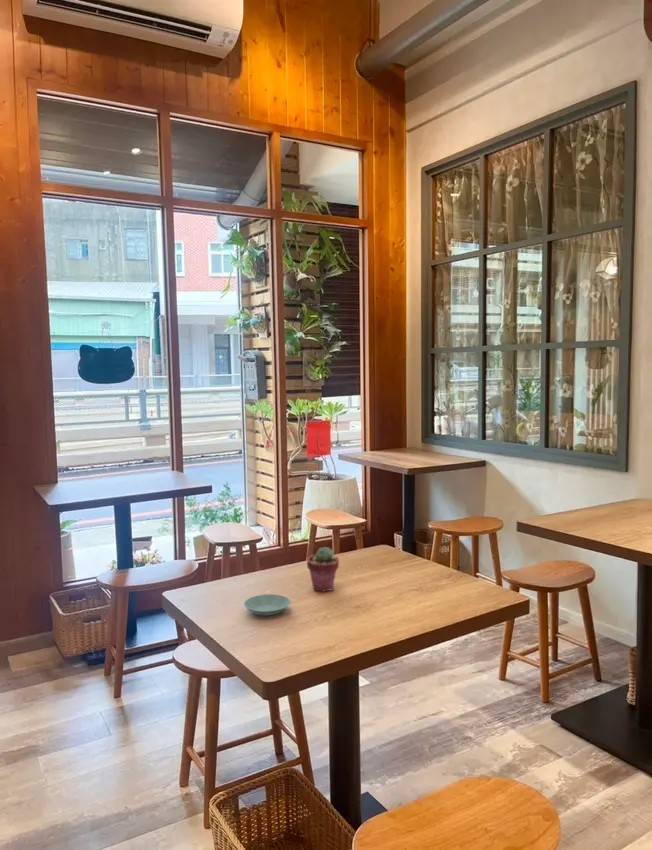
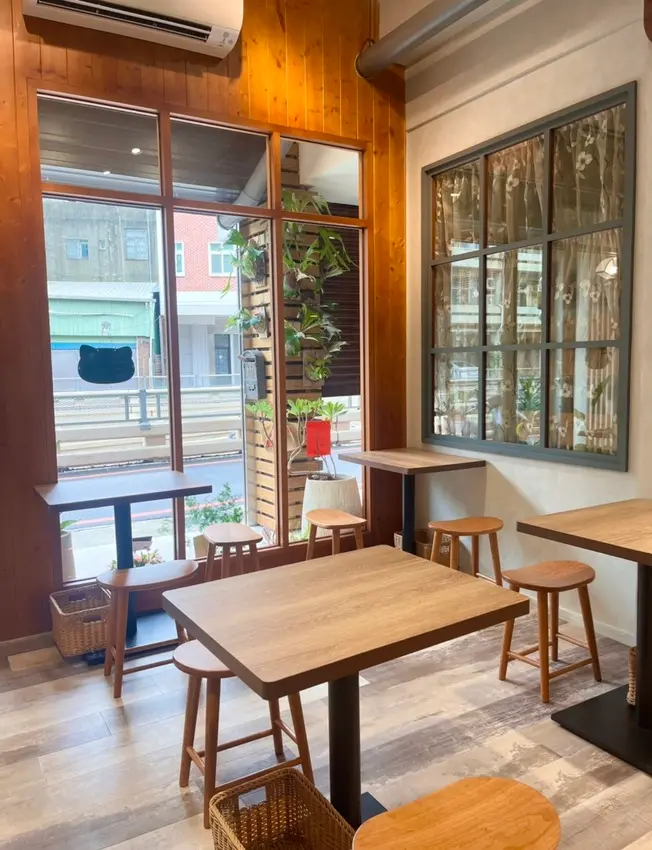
- potted succulent [306,546,340,593]
- saucer [243,593,291,617]
